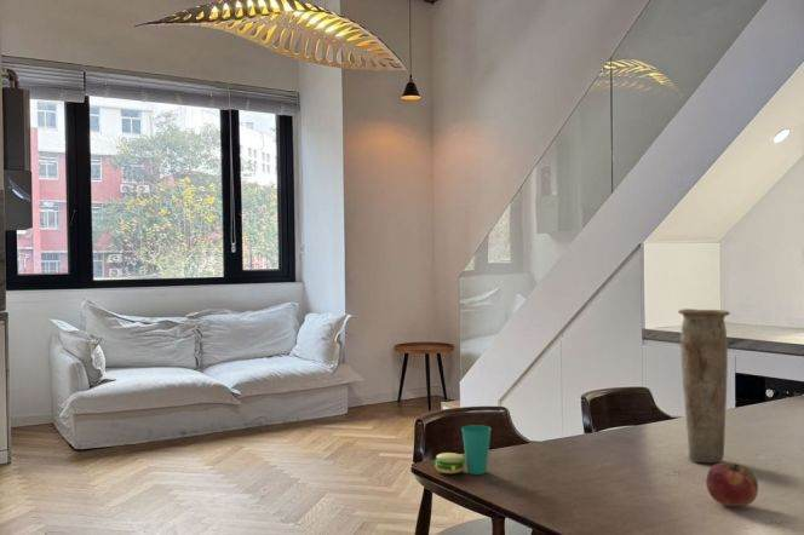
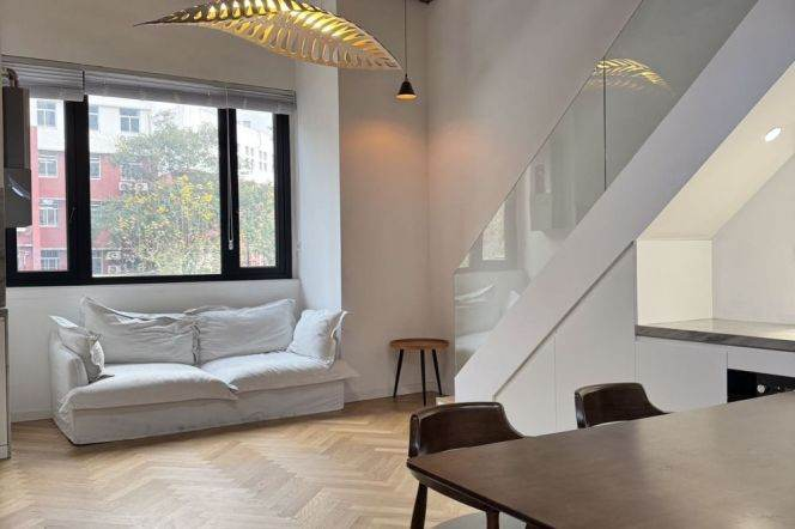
- fruit [705,461,759,507]
- vase [677,307,731,464]
- cup [433,424,493,476]
